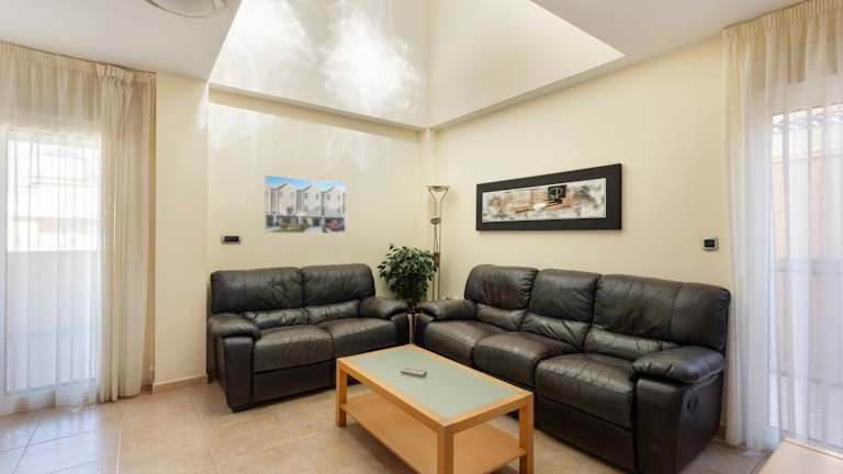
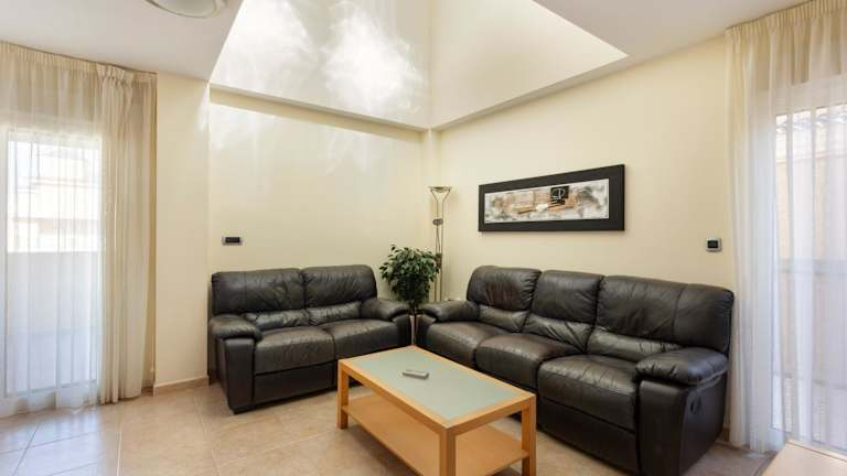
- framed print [263,174,347,235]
